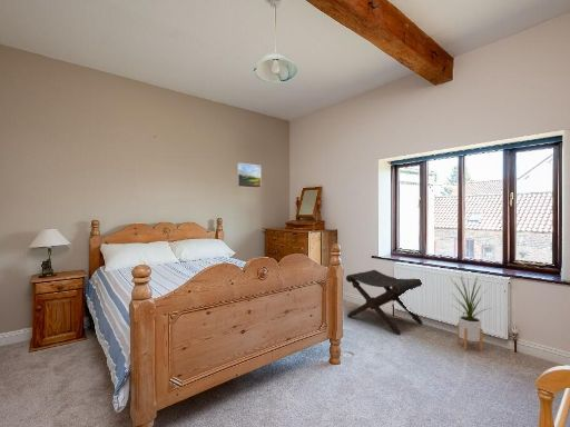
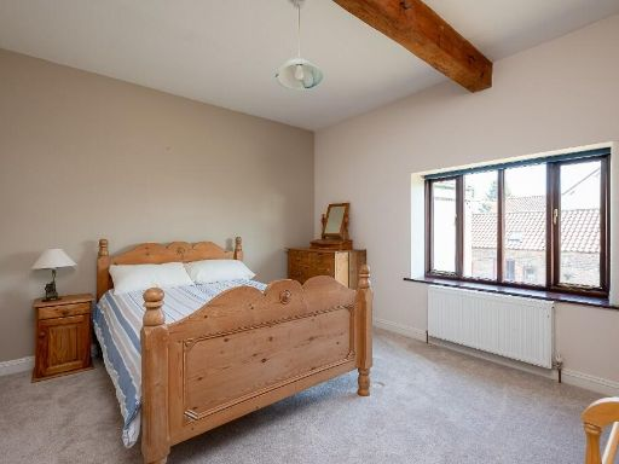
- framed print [236,161,262,189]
- footstool [345,269,424,336]
- house plant [450,271,492,352]
